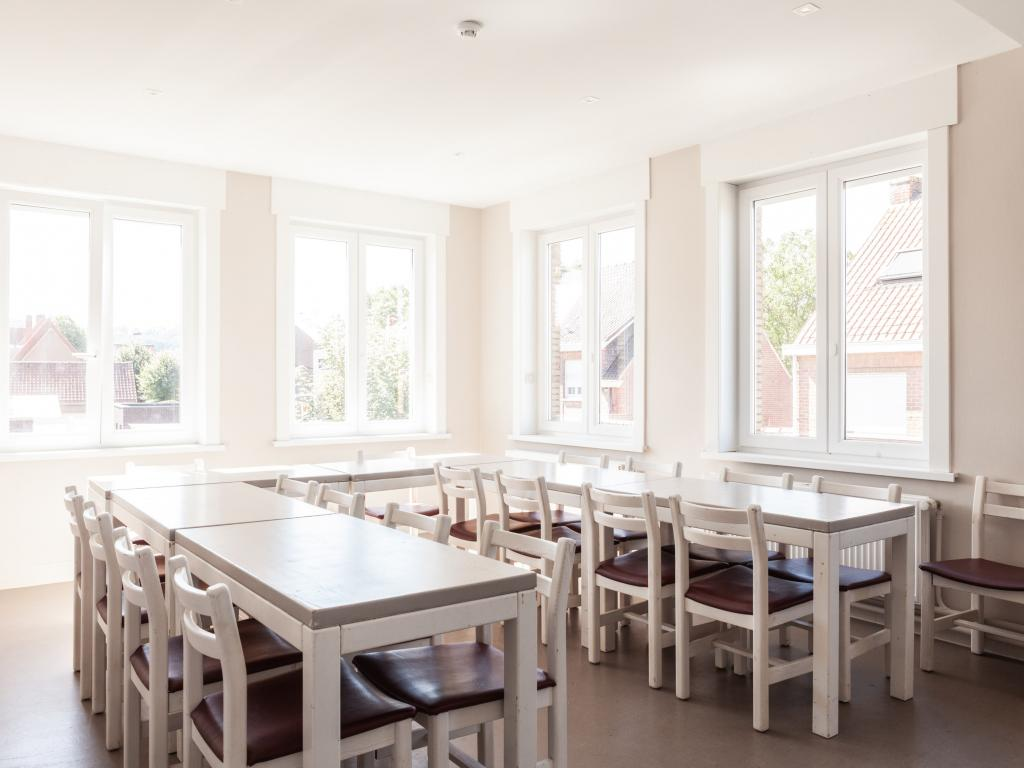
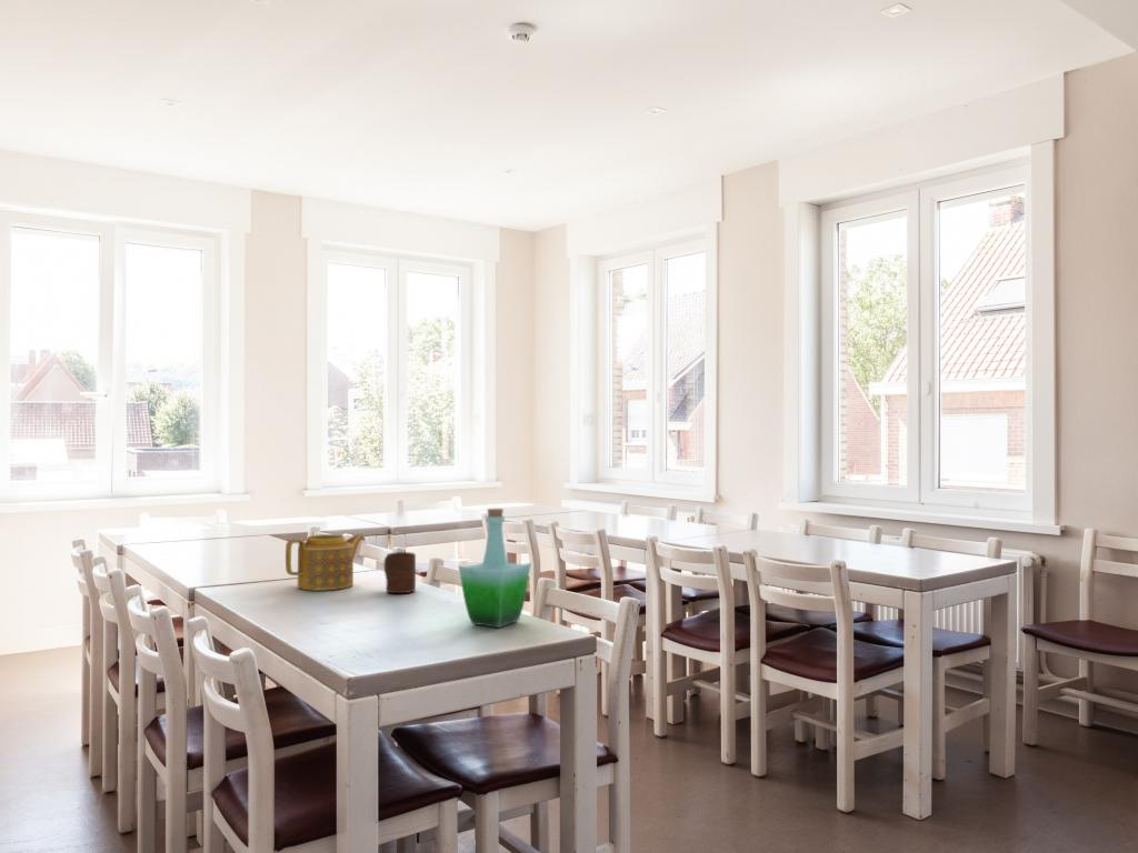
+ bottle [458,508,532,629]
+ teapot [284,533,367,591]
+ cup [383,551,417,594]
